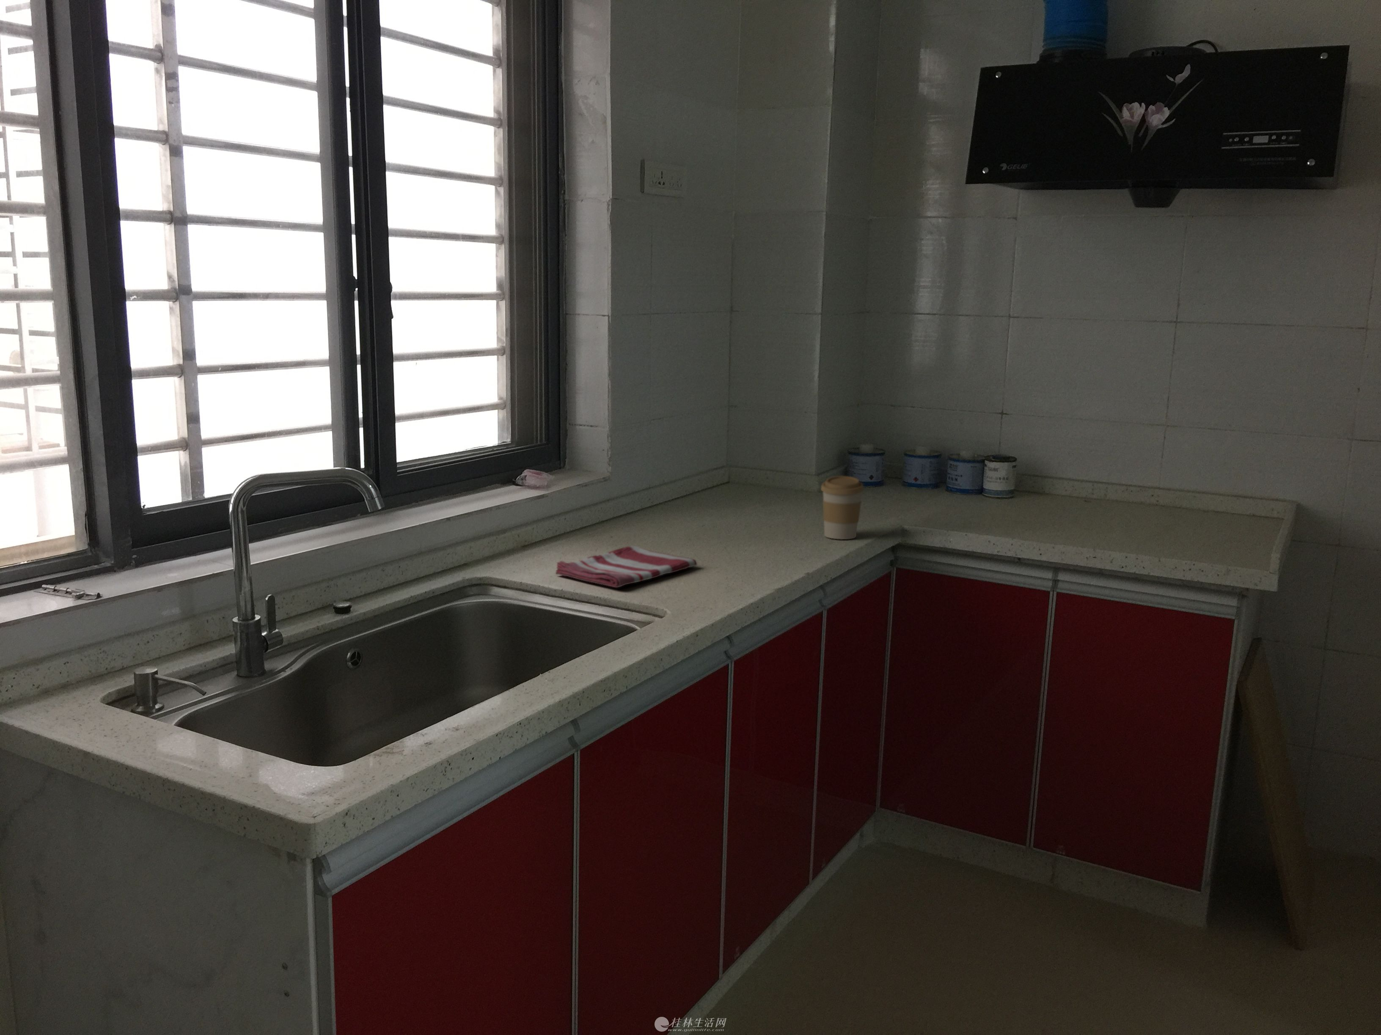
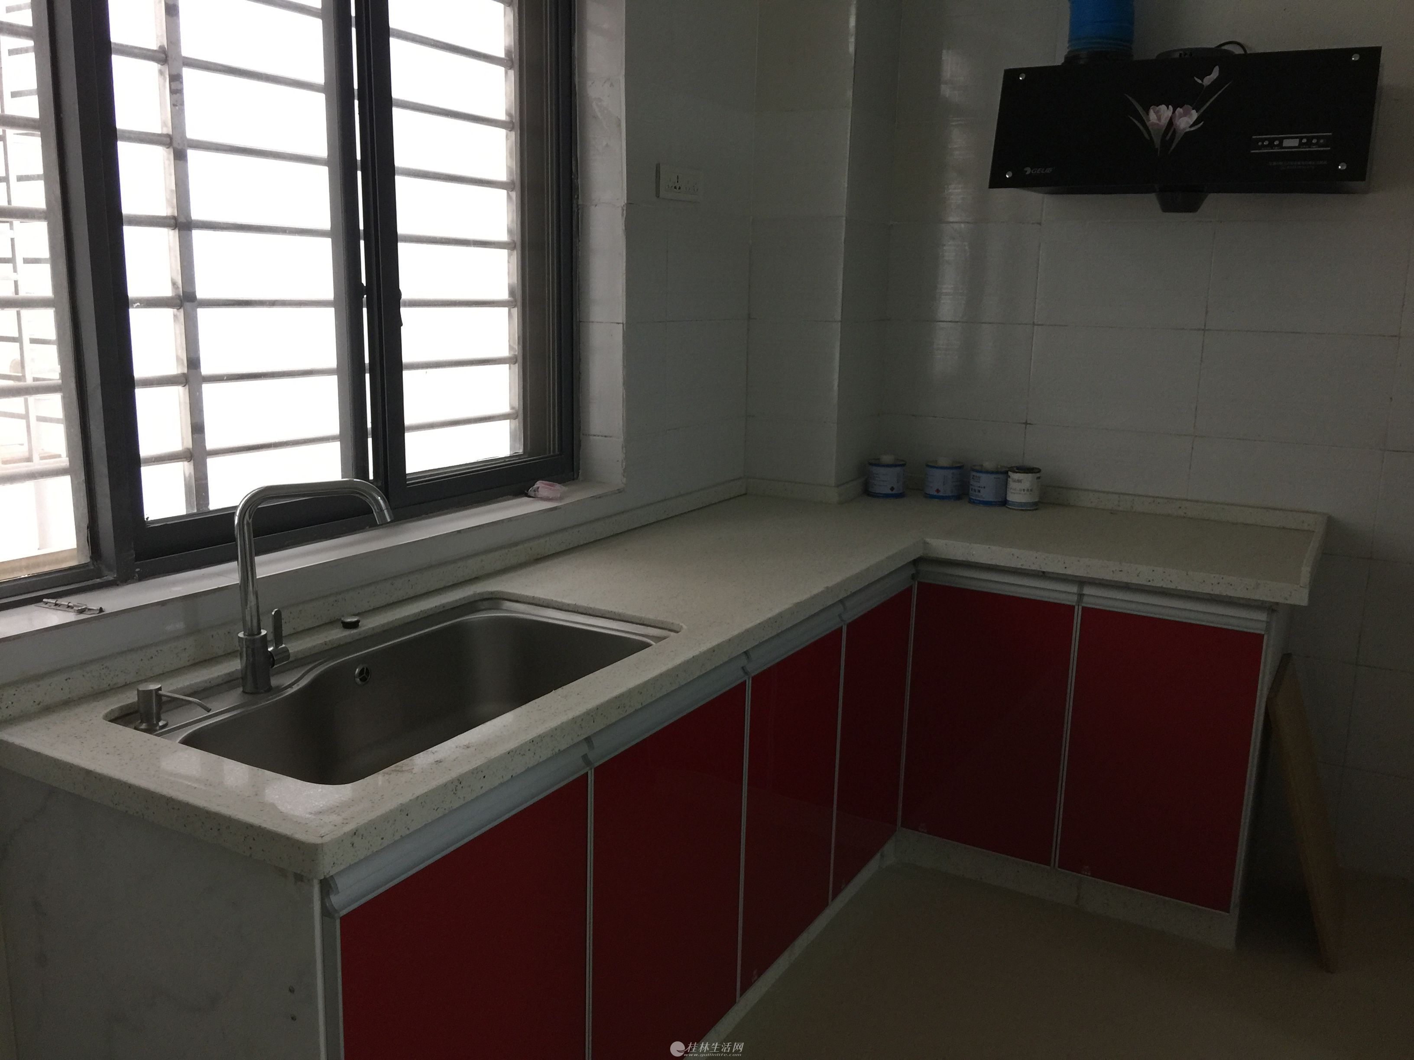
- dish towel [555,546,697,588]
- coffee cup [820,476,864,540]
